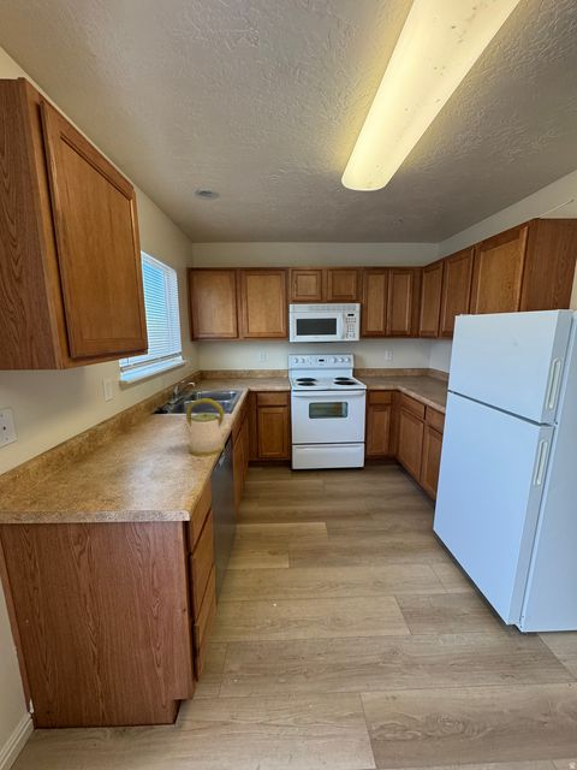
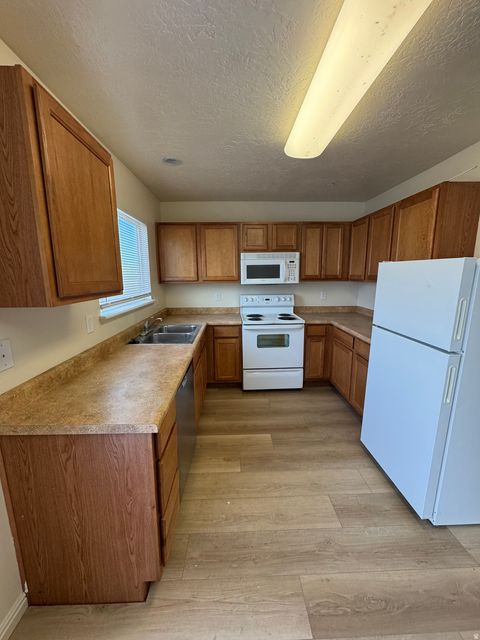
- kettle [180,397,226,457]
